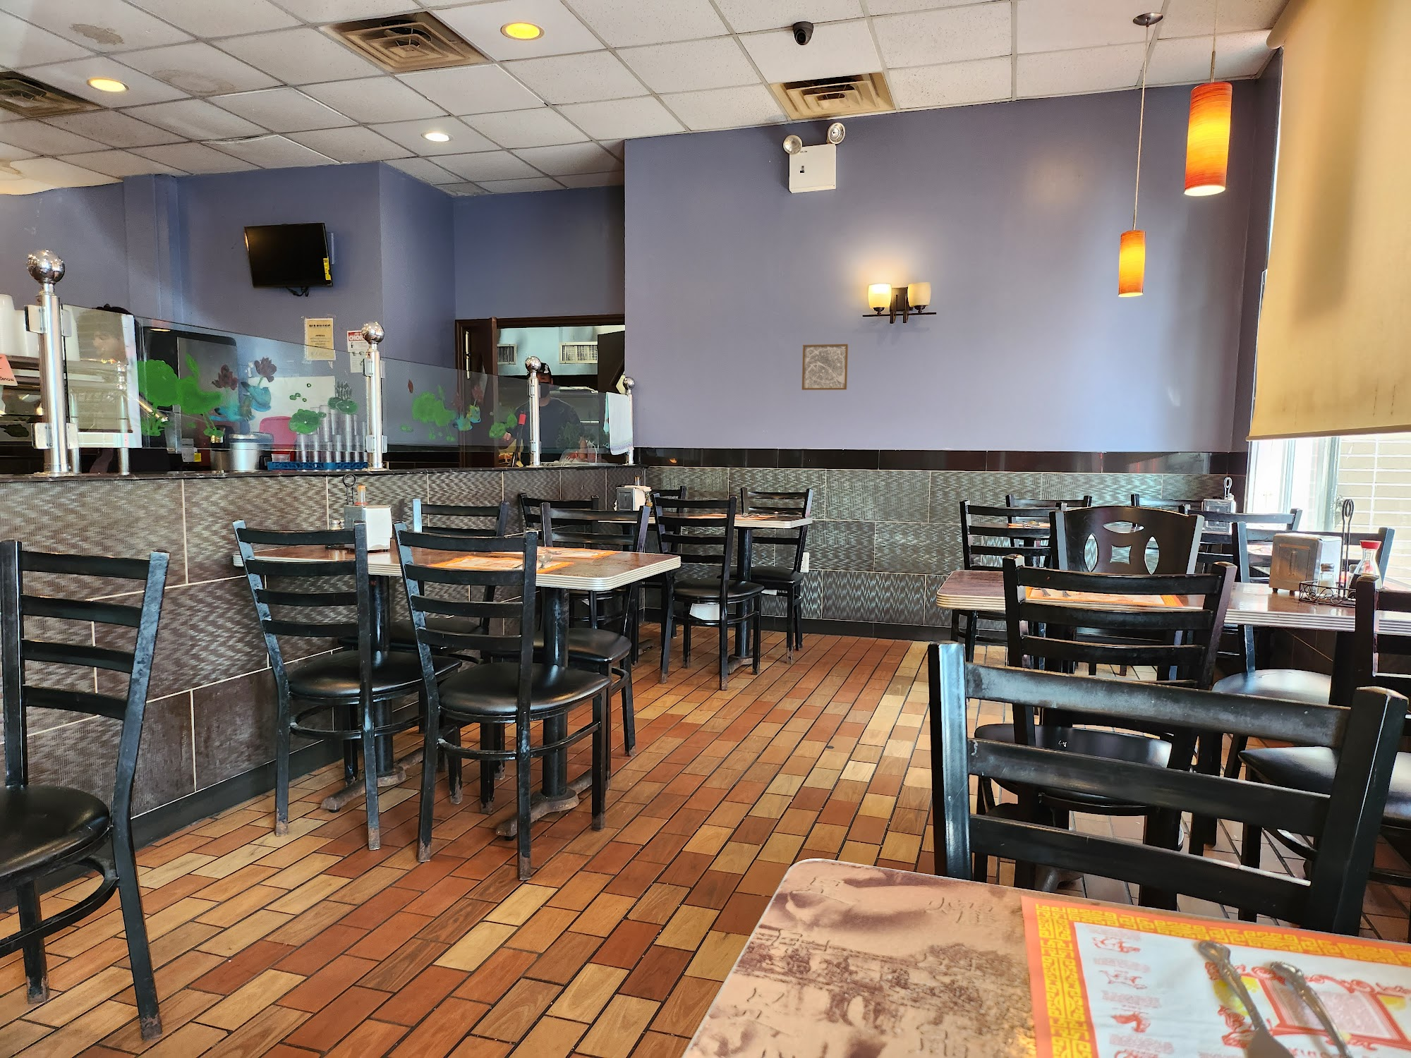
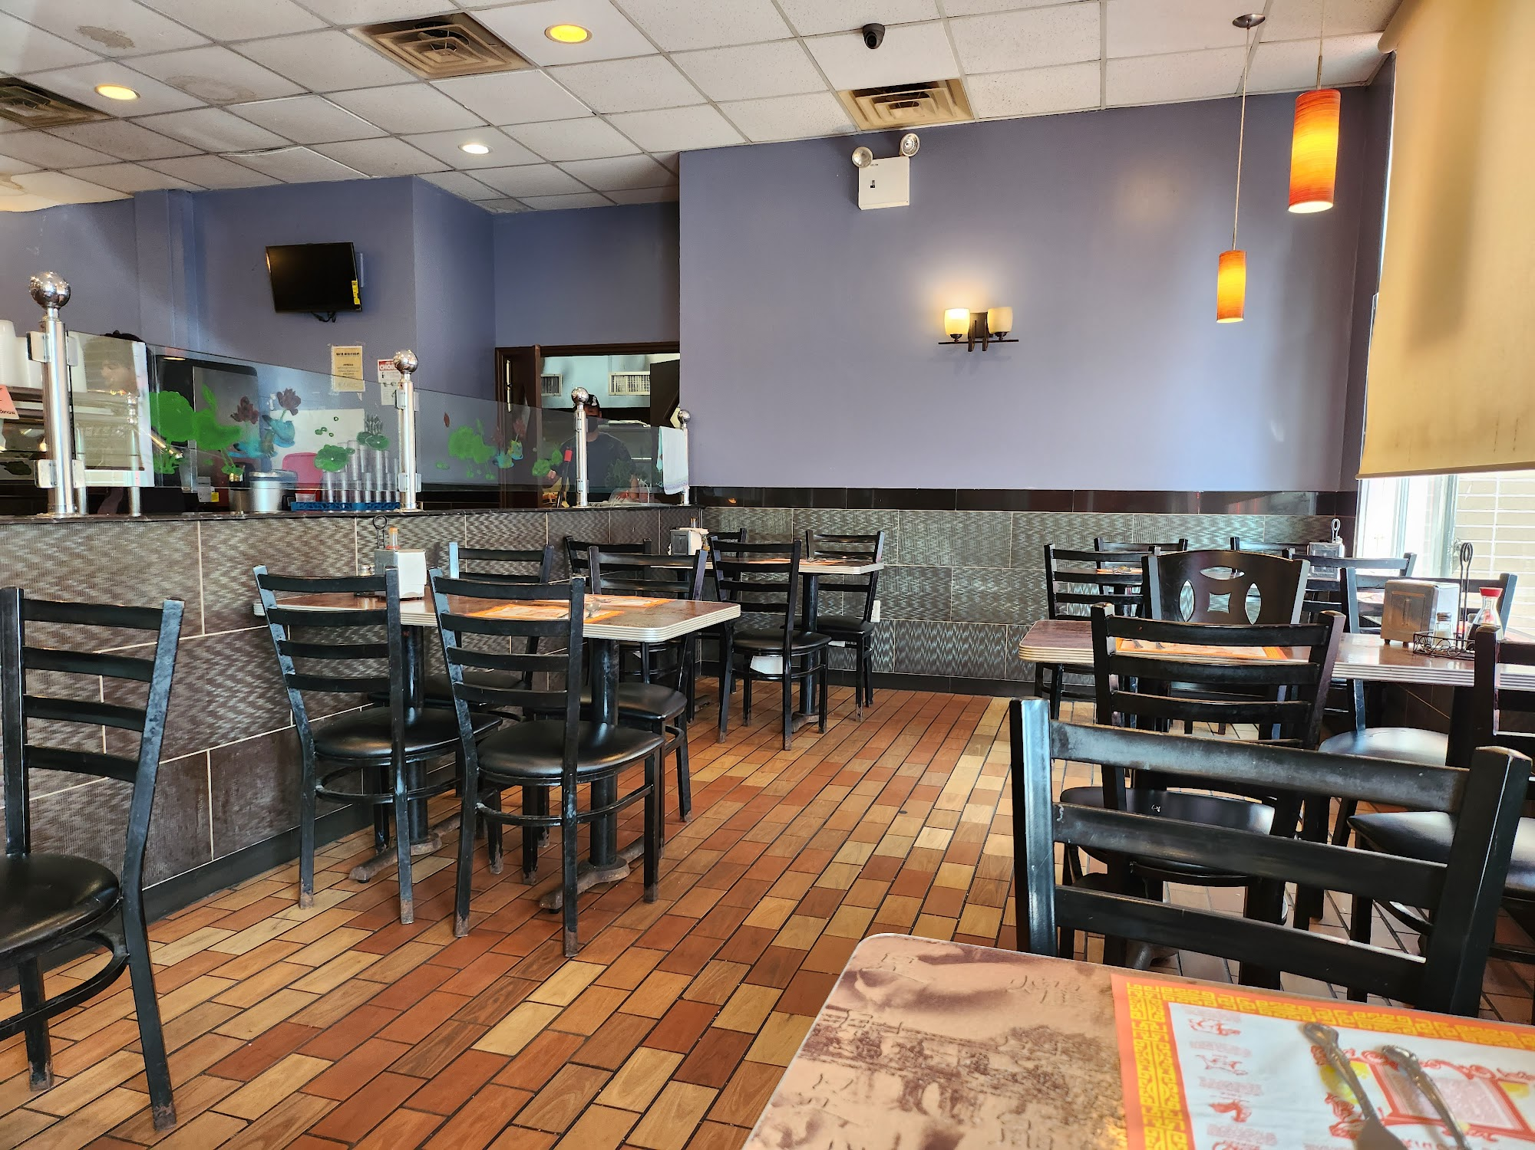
- wall art [801,343,849,391]
